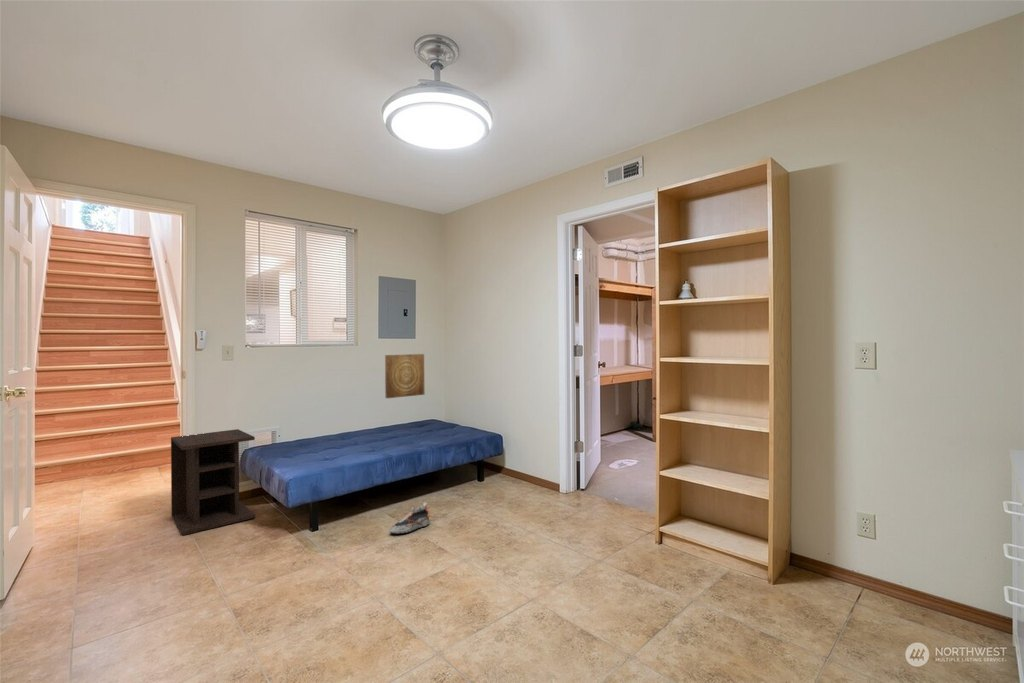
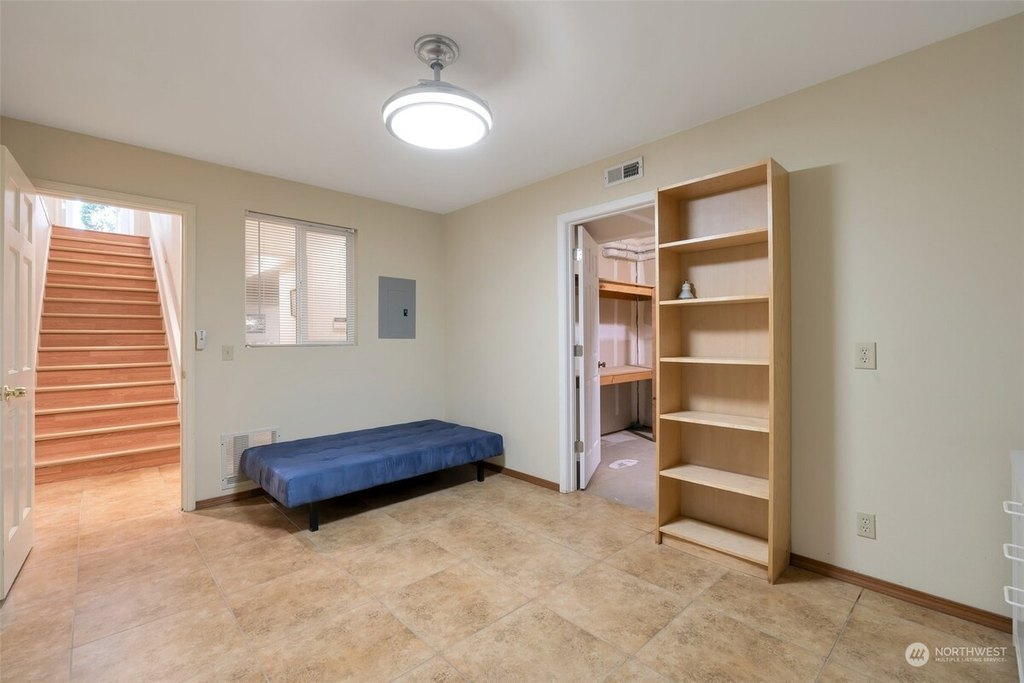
- nightstand [170,428,256,536]
- shoe [389,502,431,535]
- wall art [384,353,425,399]
